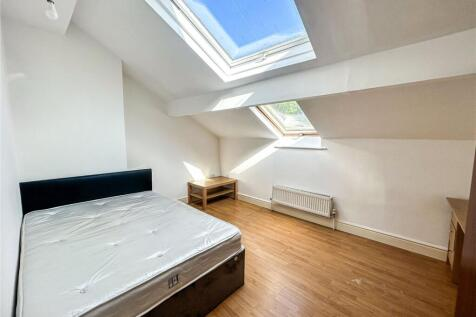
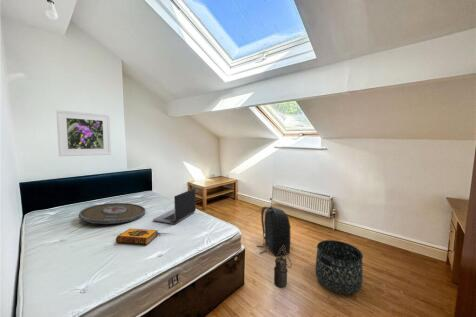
+ hardback book [115,228,159,246]
+ lantern [273,245,293,289]
+ serving tray [78,202,146,225]
+ laptop computer [152,187,197,225]
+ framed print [56,109,112,157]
+ basket [315,239,364,296]
+ backpack [255,205,292,257]
